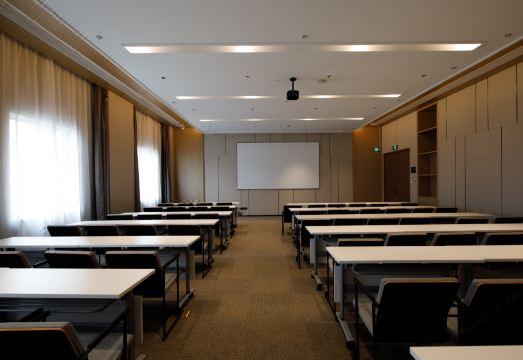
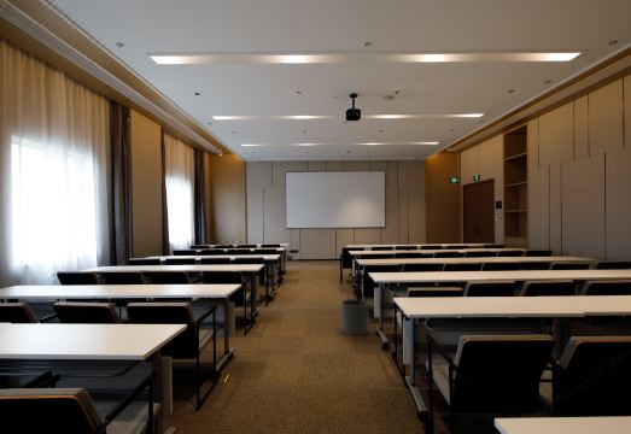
+ waste bin [340,298,370,336]
